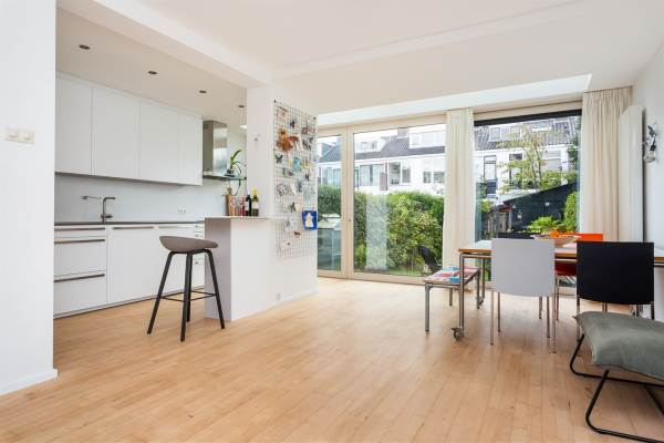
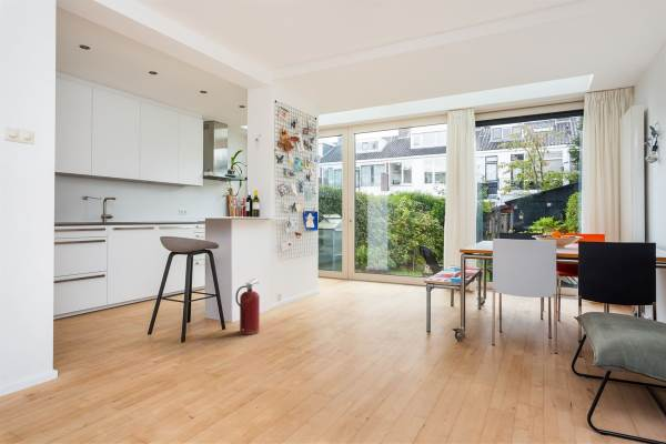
+ fire extinguisher [234,278,261,336]
